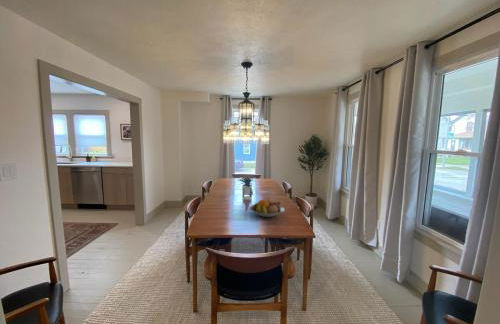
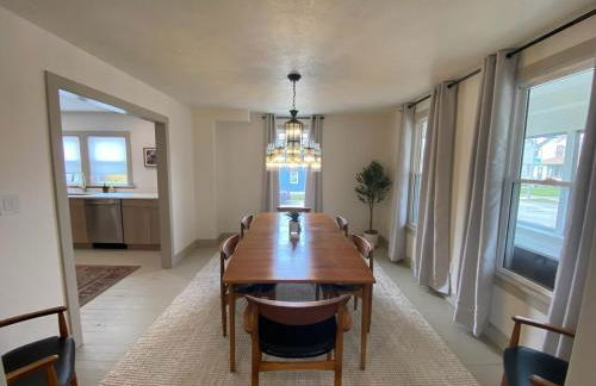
- fruit bowl [248,199,286,218]
